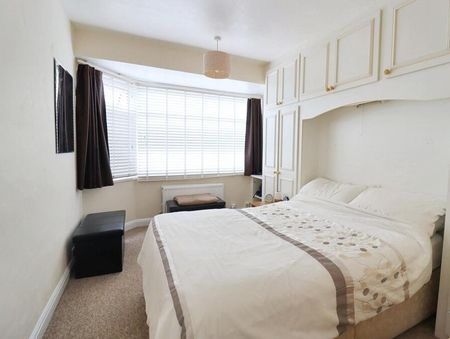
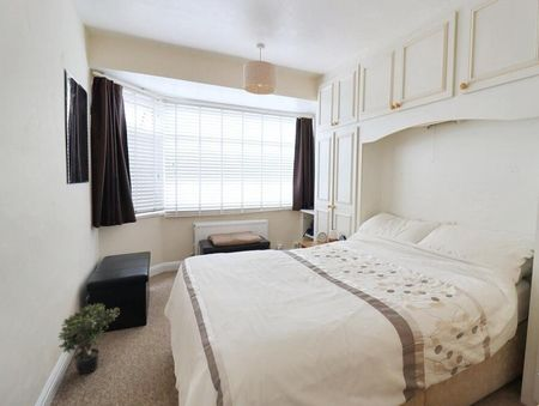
+ potted plant [57,302,121,375]
